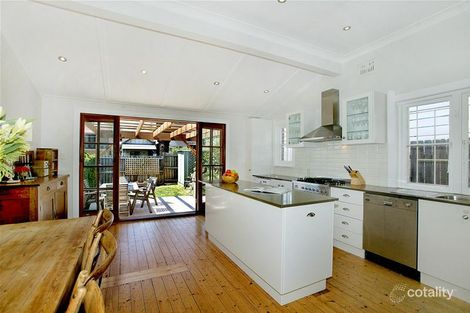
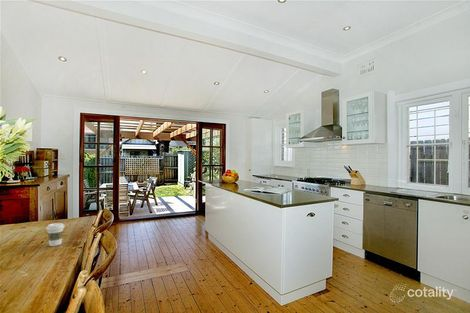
+ coffee cup [45,222,66,247]
